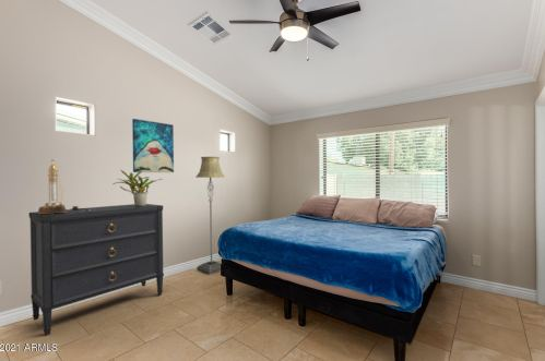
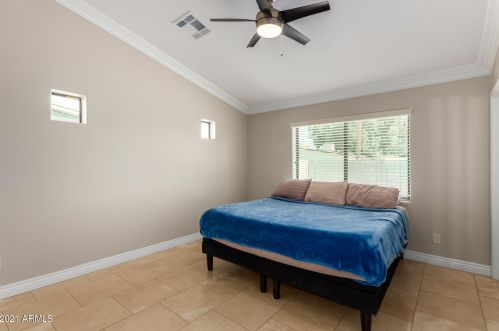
- potted plant [111,169,163,206]
- dresser [28,203,165,337]
- floor lamp [194,156,226,276]
- wall art [131,118,175,173]
- table lamp [37,158,91,214]
